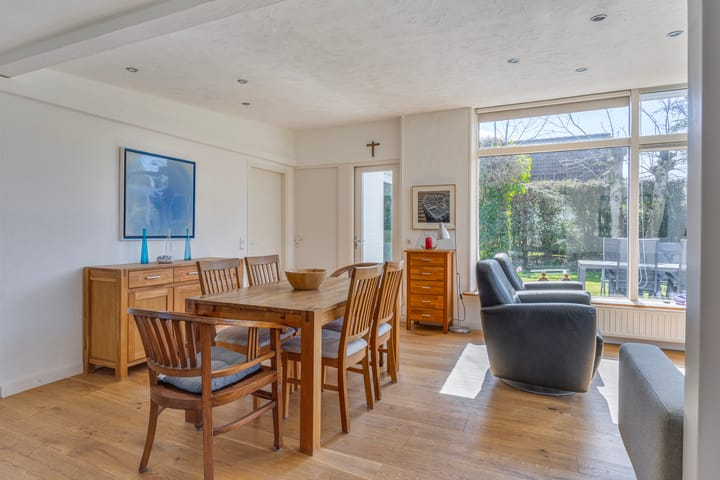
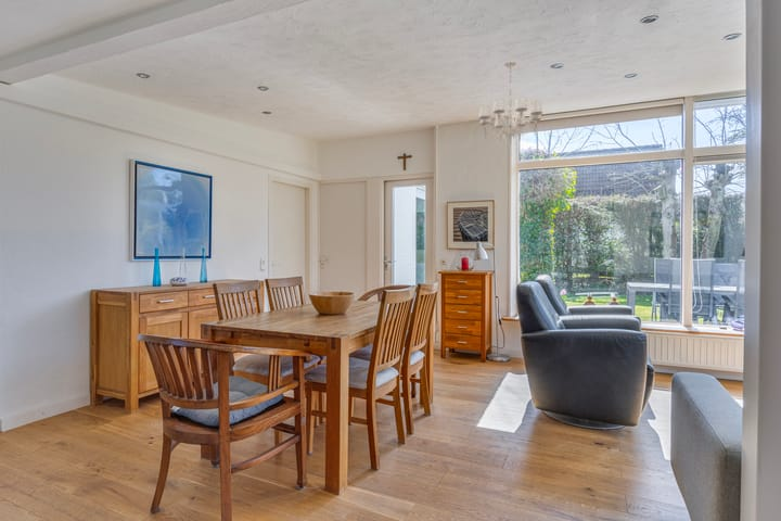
+ chandelier [477,60,543,145]
